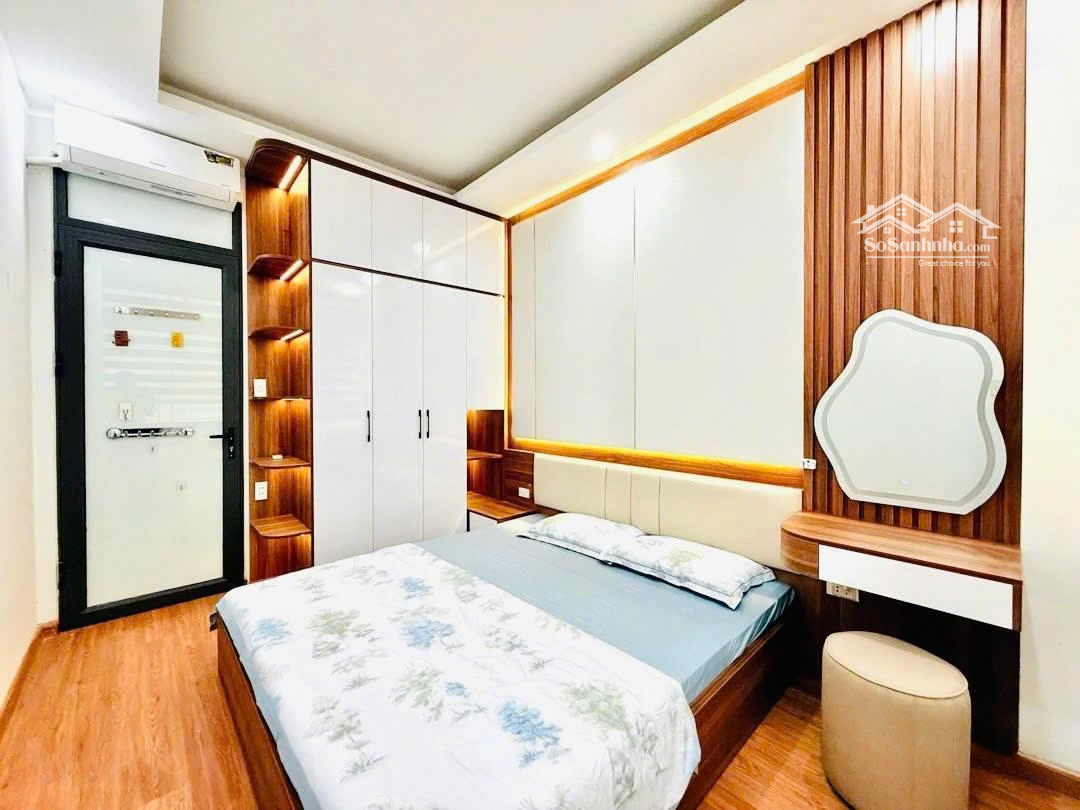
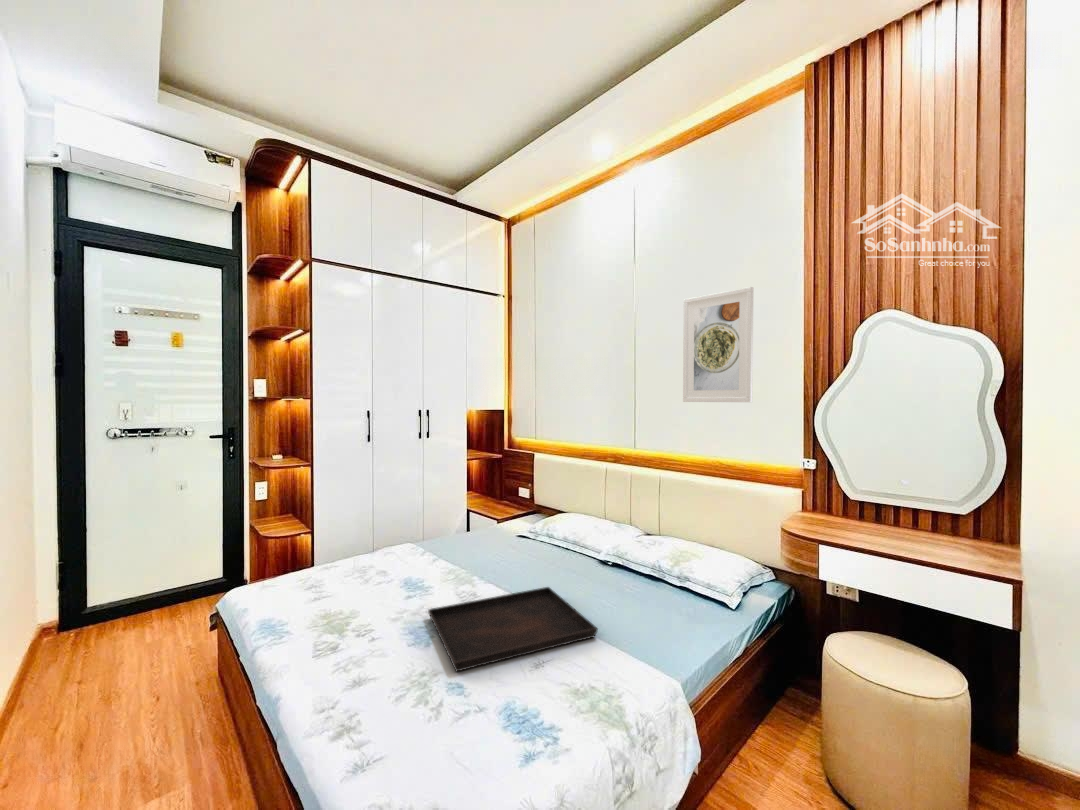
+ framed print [682,286,754,403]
+ serving tray [427,586,599,673]
